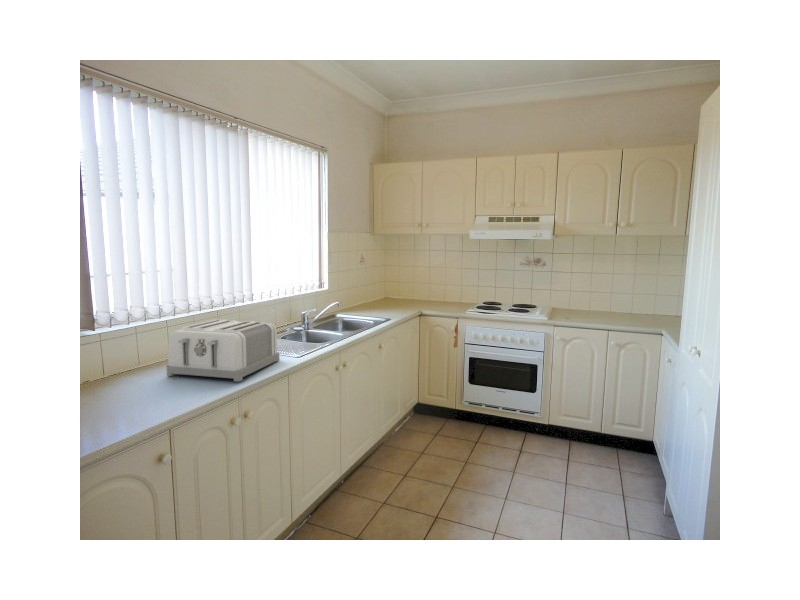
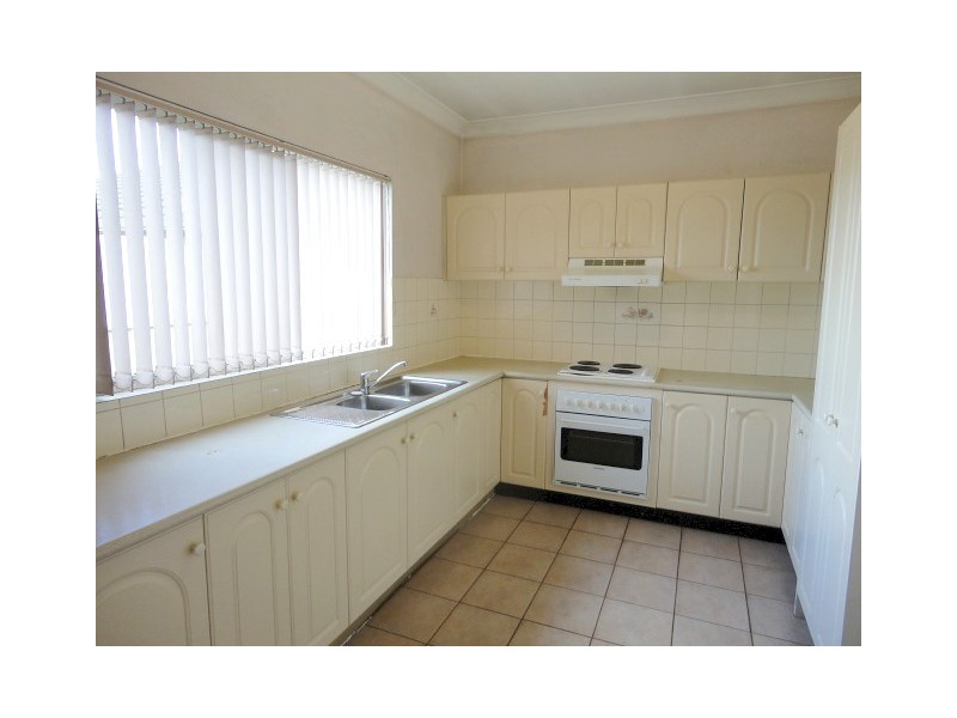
- toaster [165,318,280,382]
